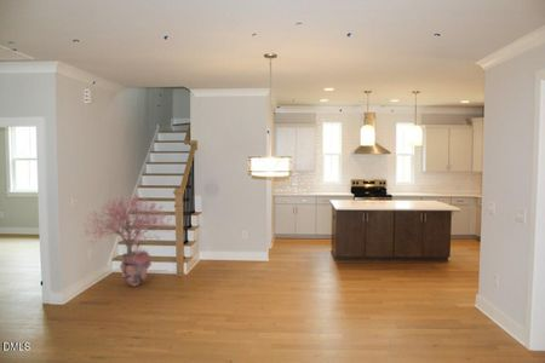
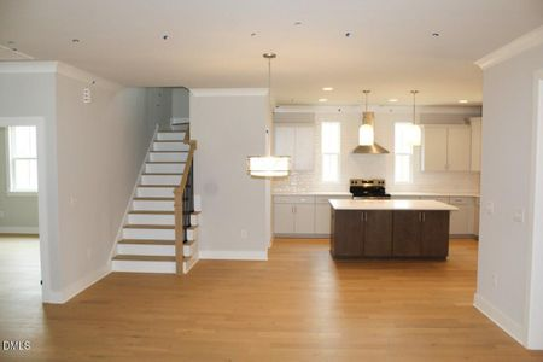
- potted tree [81,194,174,288]
